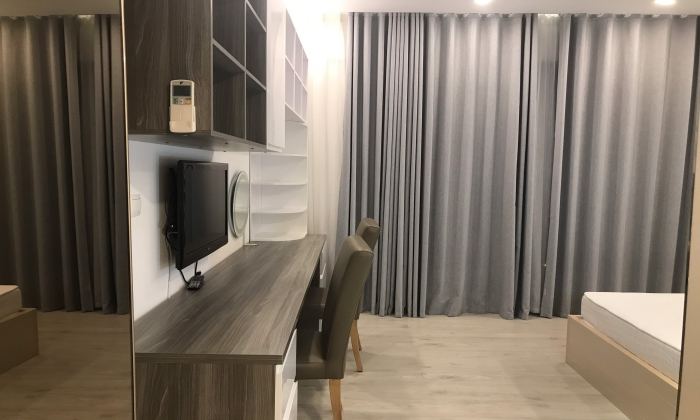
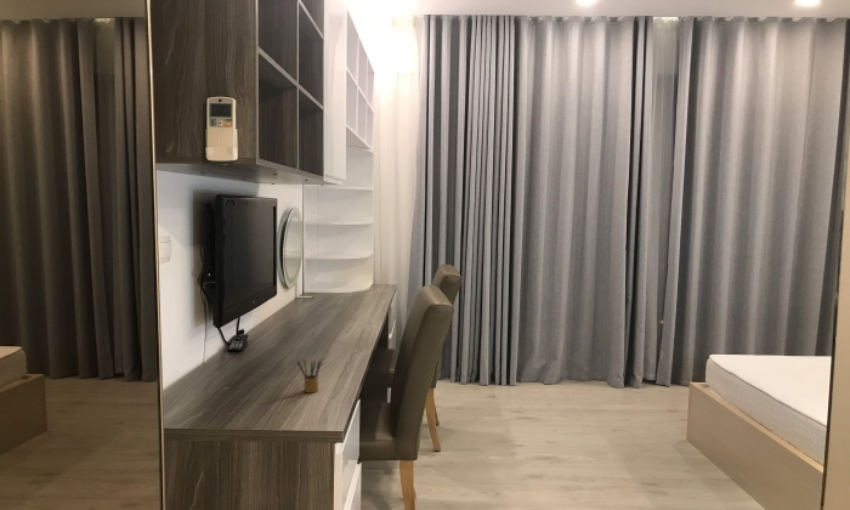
+ pencil box [295,357,324,393]
